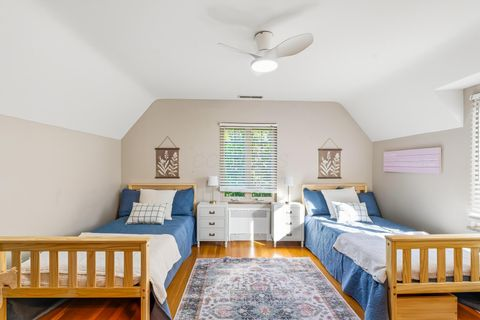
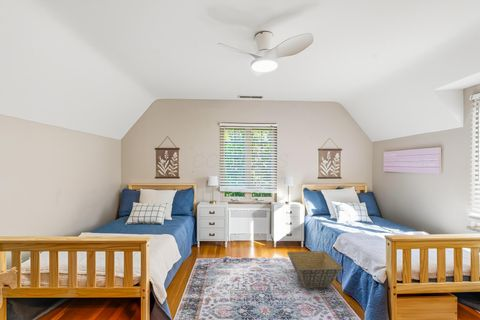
+ basket [286,250,344,289]
